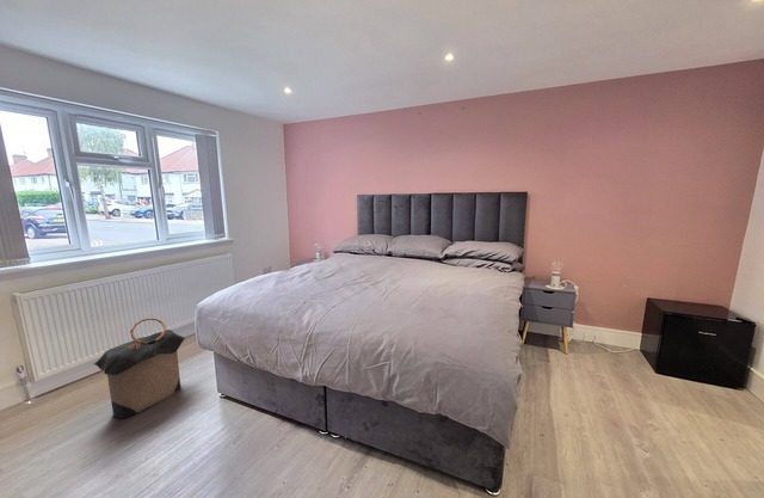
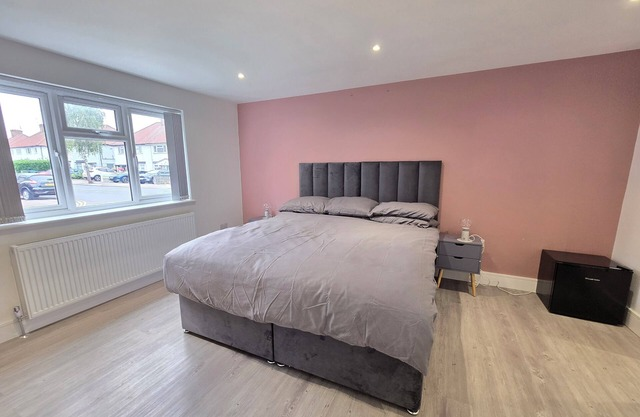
- laundry hamper [92,316,186,419]
